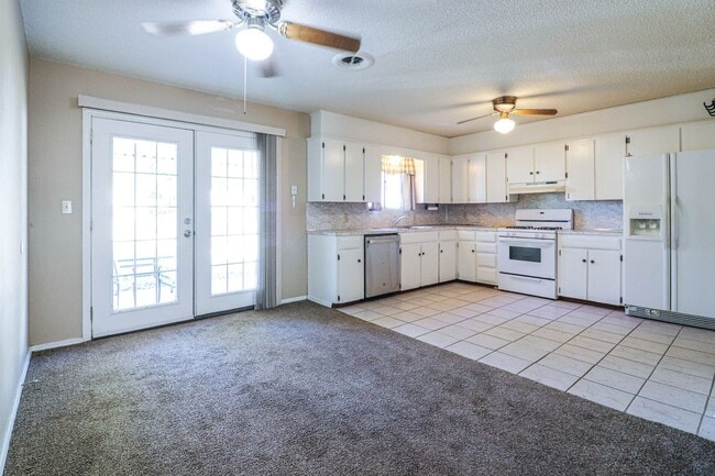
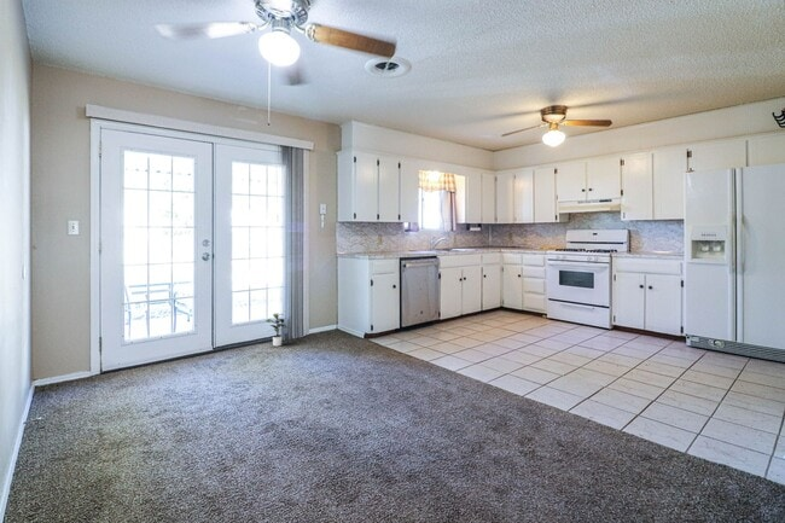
+ potted plant [264,313,291,348]
